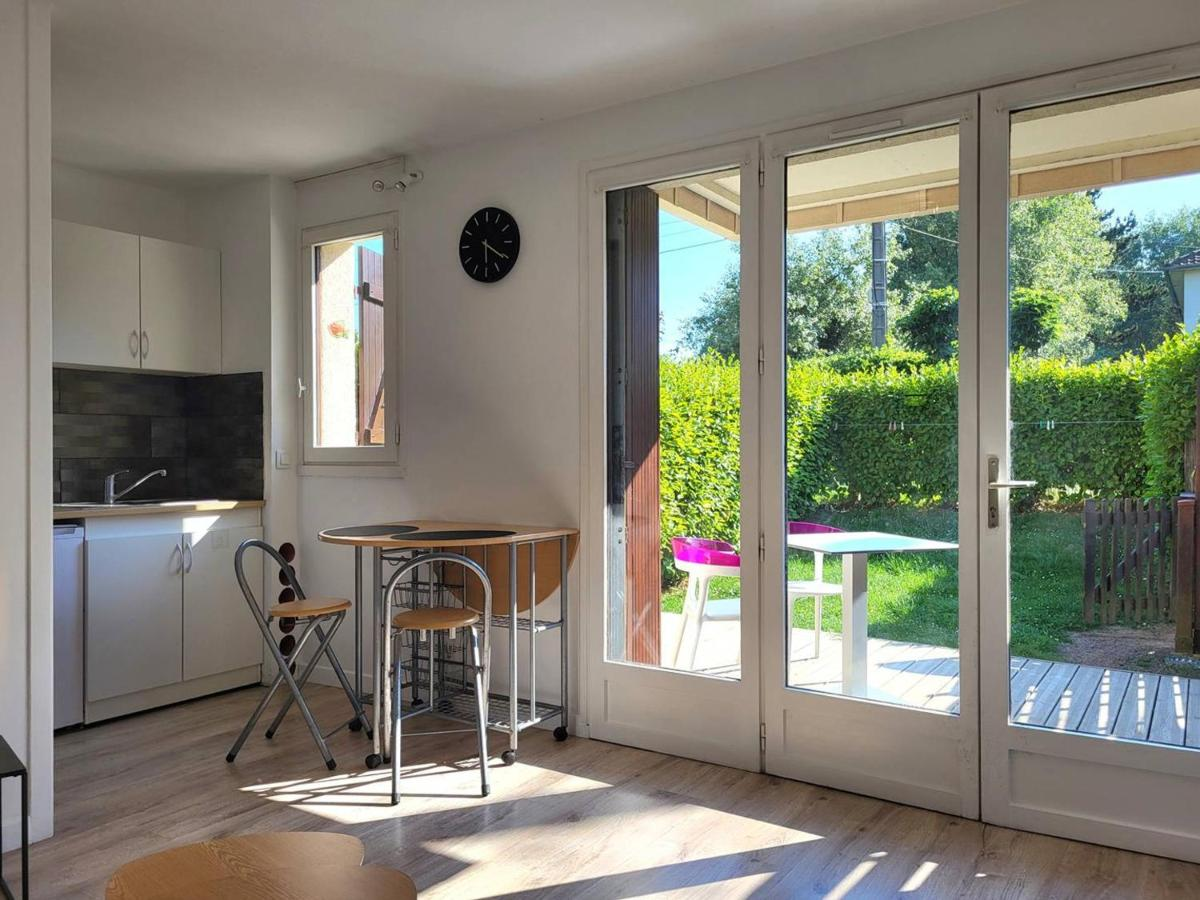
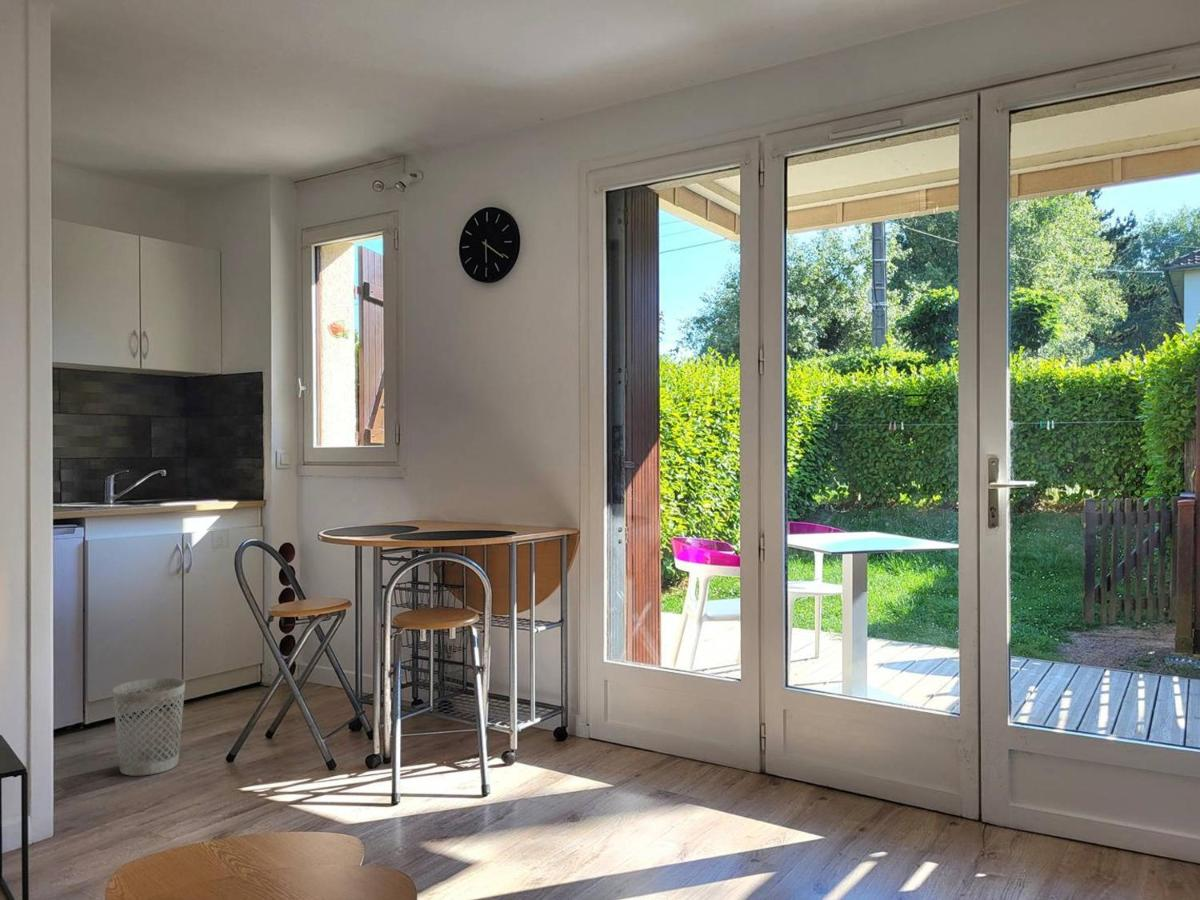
+ wastebasket [111,677,186,777]
